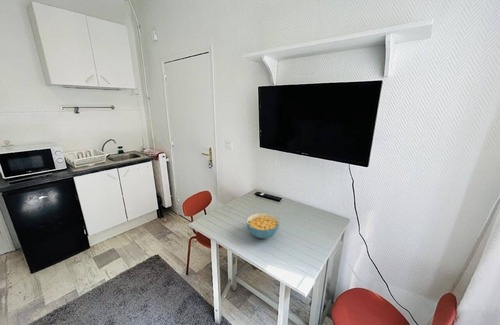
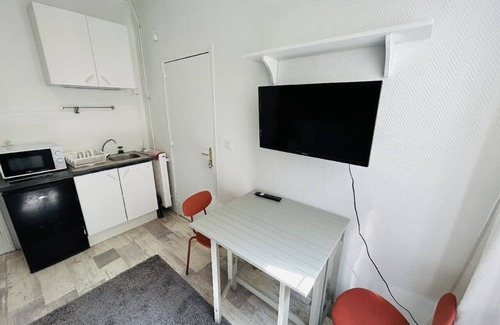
- cereal bowl [246,212,280,239]
